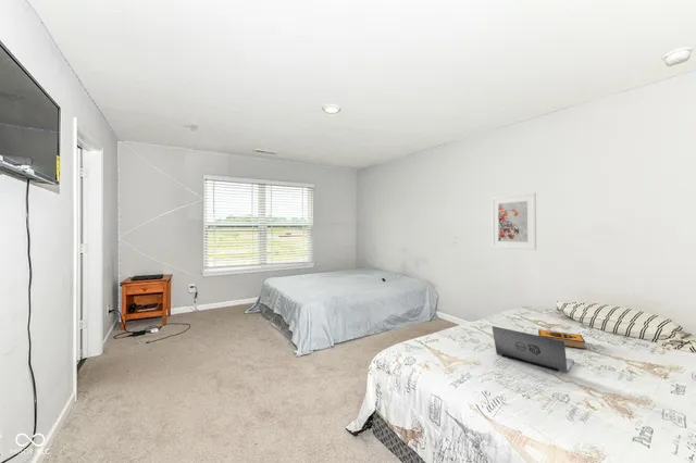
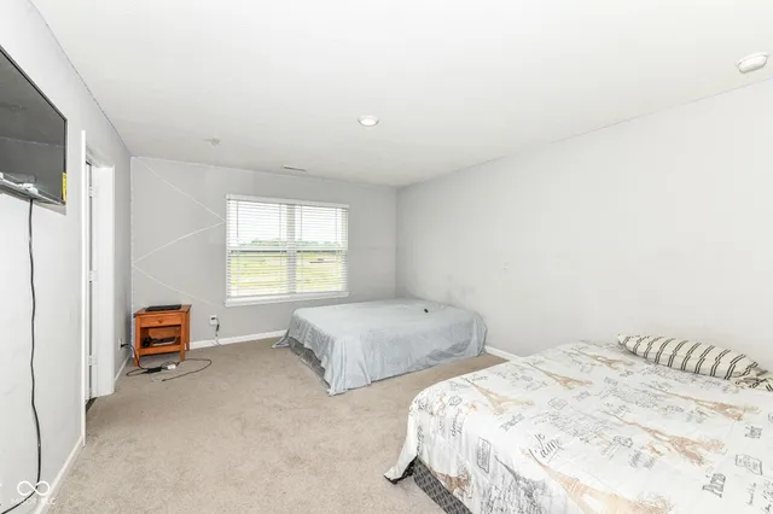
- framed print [490,191,537,251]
- laptop [490,325,575,374]
- hardback book [537,328,586,350]
